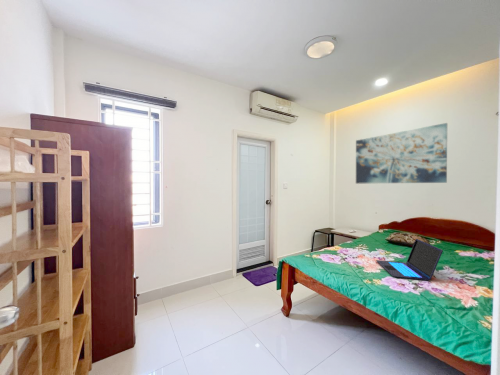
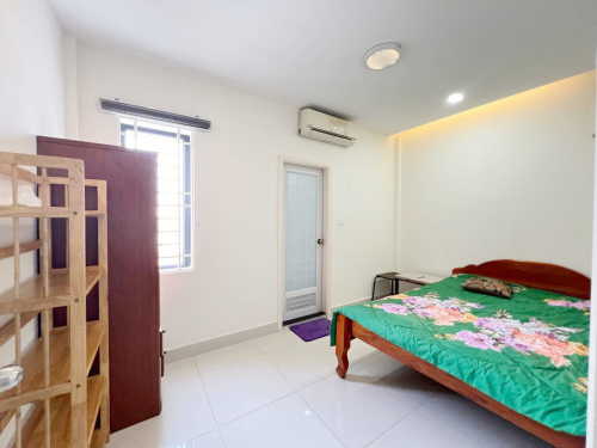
- laptop [375,238,444,281]
- wall art [355,122,448,185]
